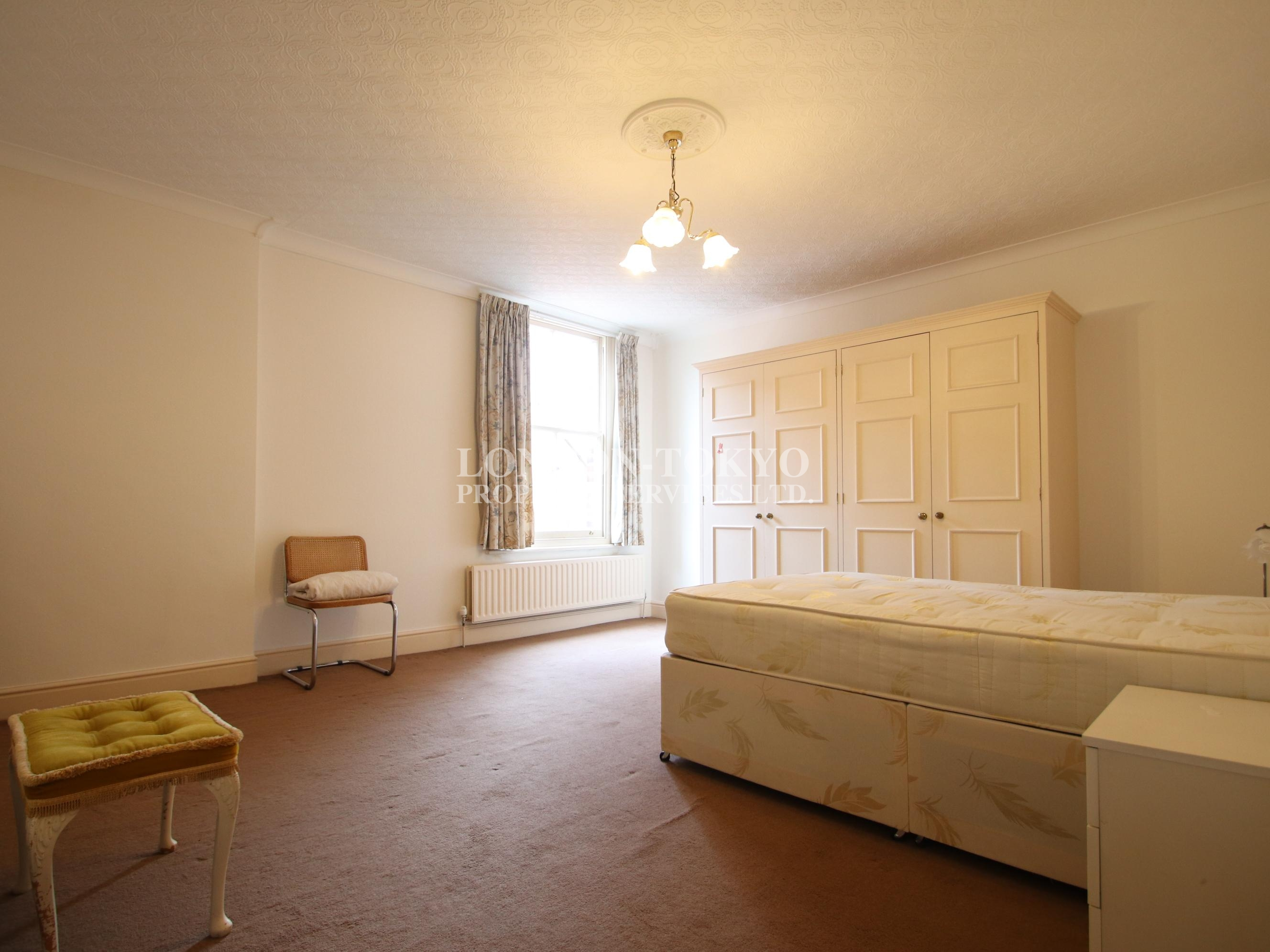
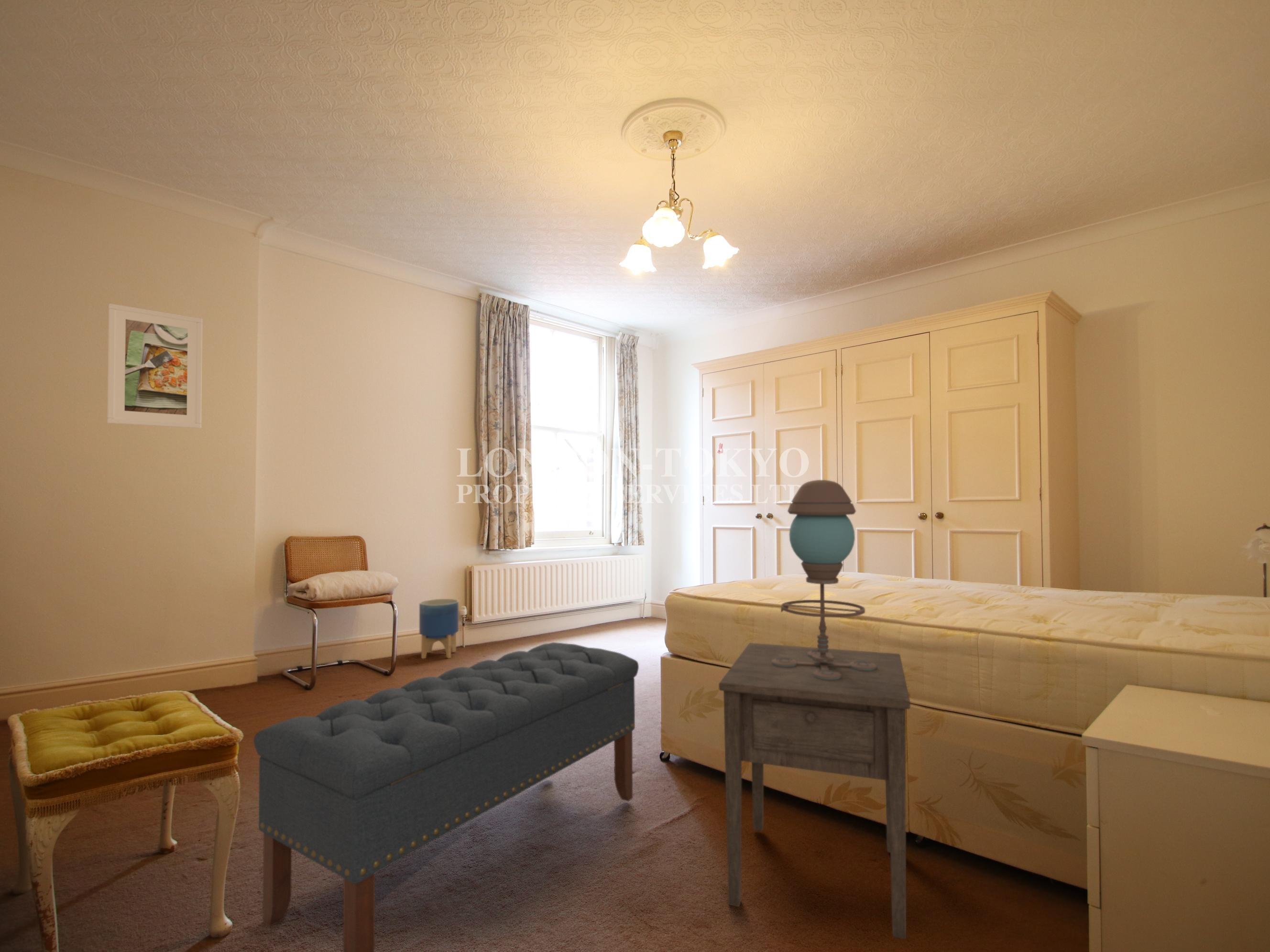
+ planter [419,598,459,659]
+ bench [253,642,639,952]
+ nightstand [718,642,911,940]
+ table lamp [772,479,876,680]
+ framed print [107,303,203,429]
